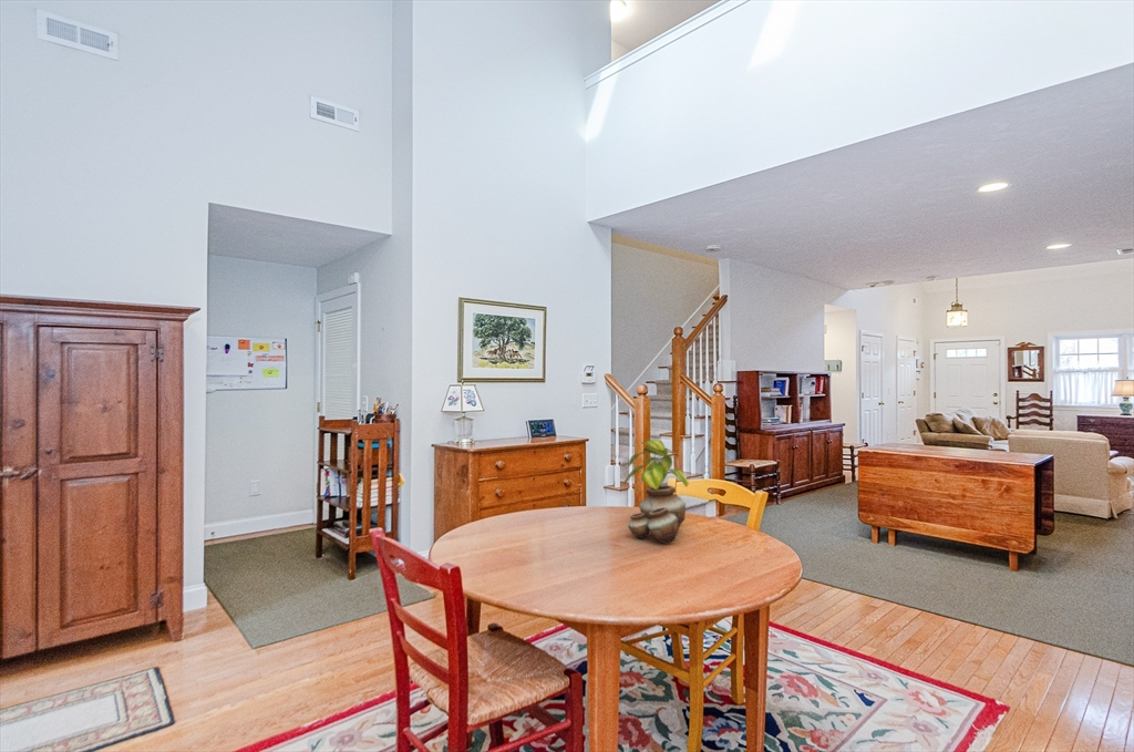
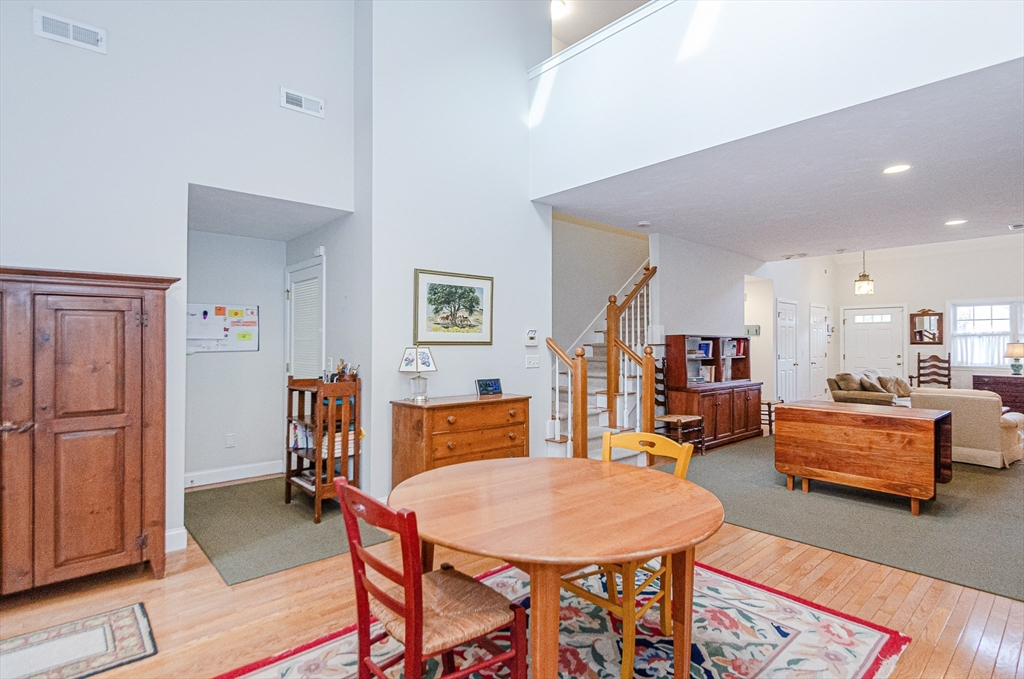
- potted plant [623,439,690,545]
